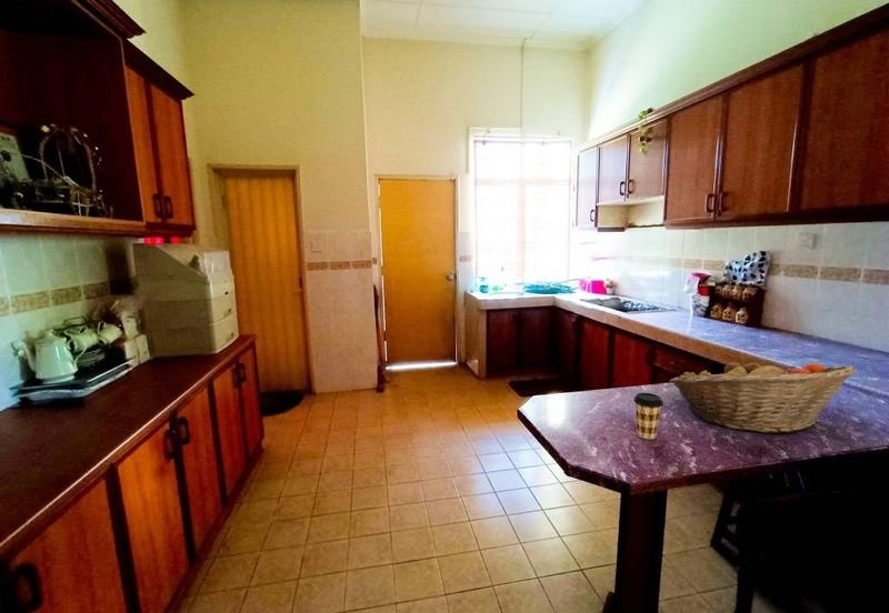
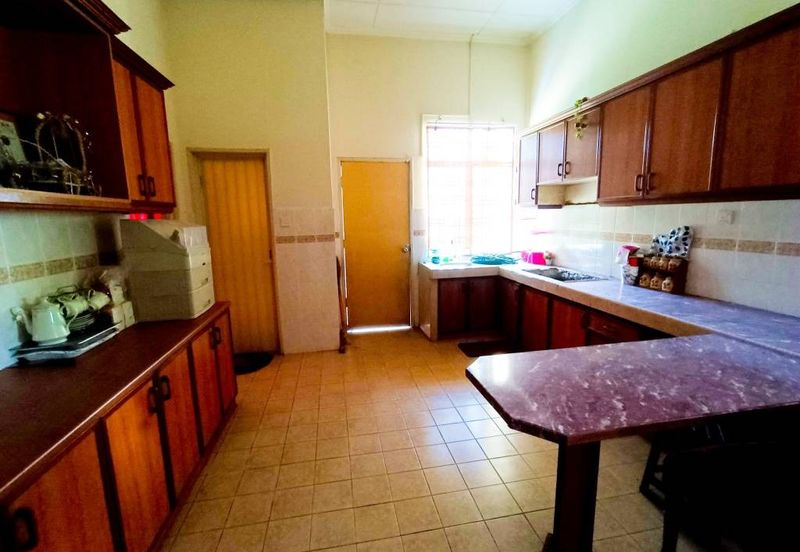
- coffee cup [632,392,665,440]
- fruit basket [668,358,858,434]
